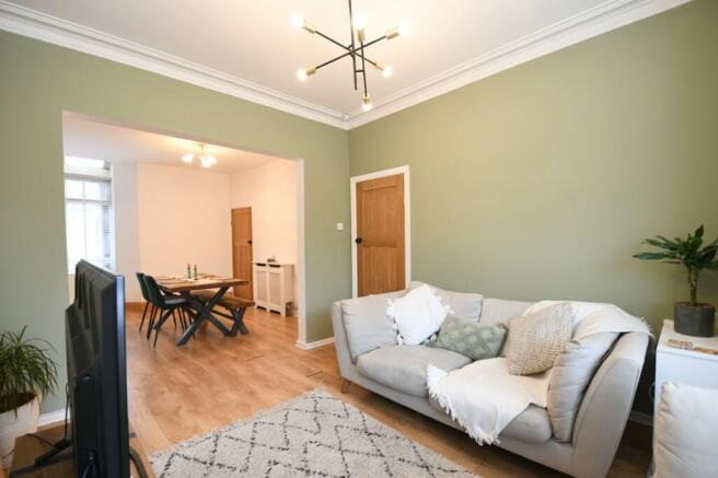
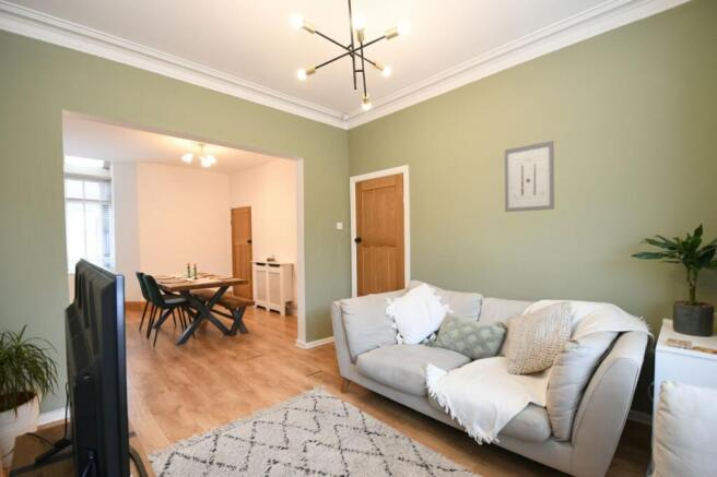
+ wall art [504,140,555,213]
